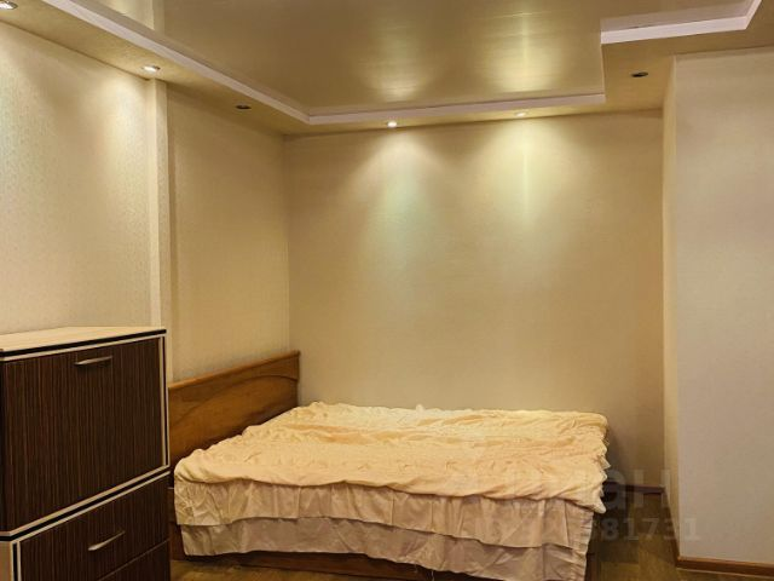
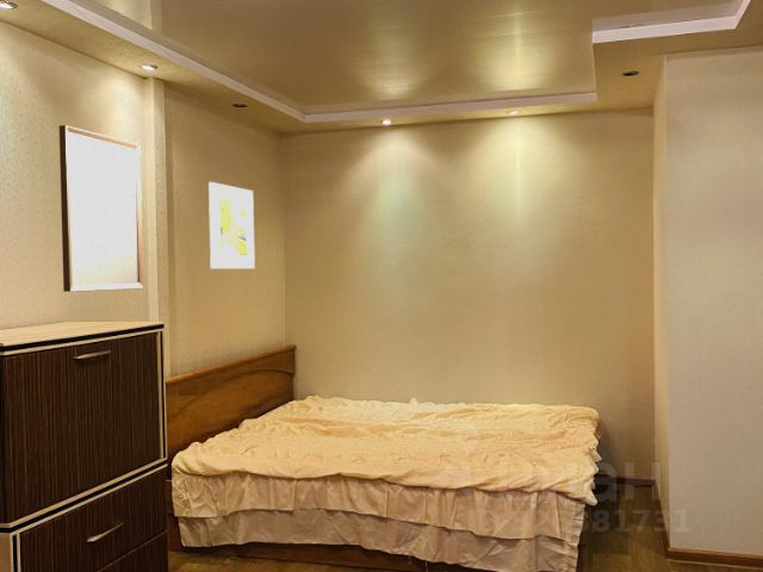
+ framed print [207,181,256,269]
+ home mirror [58,124,144,293]
